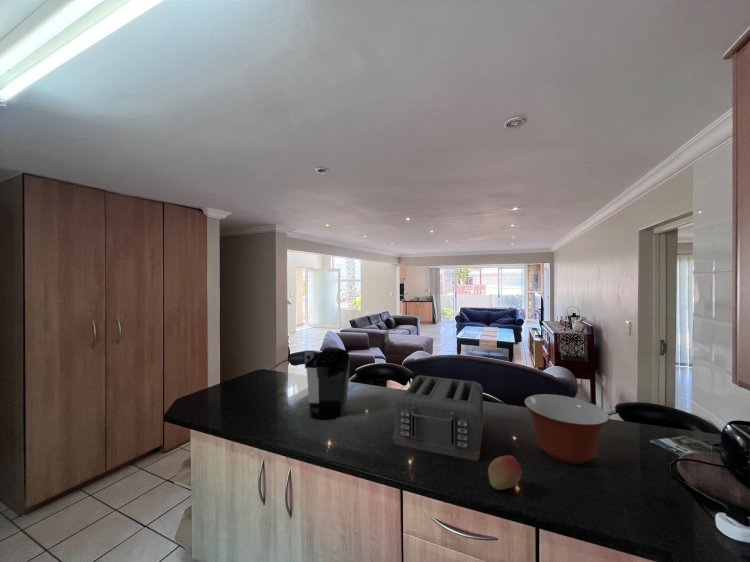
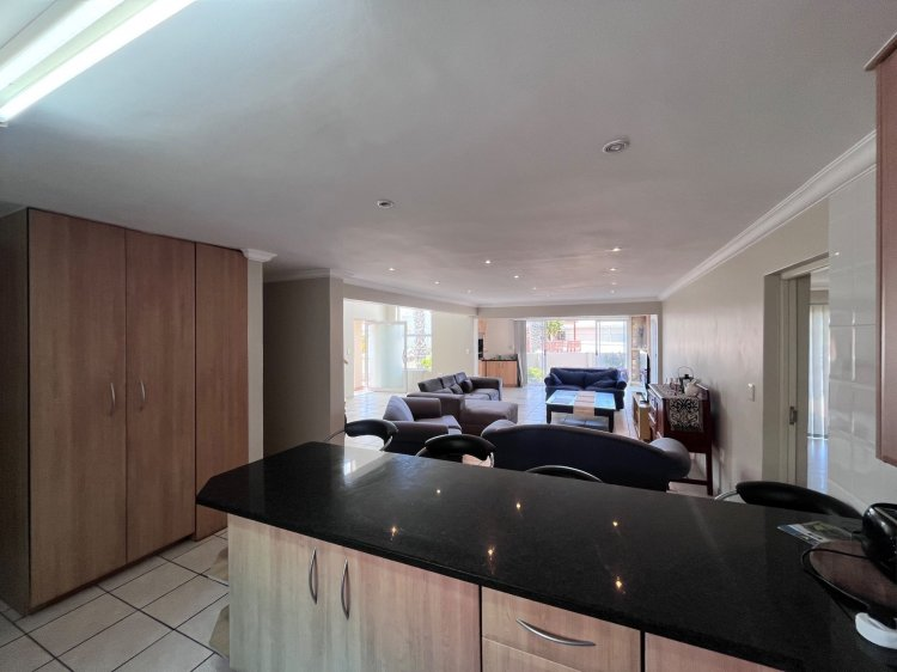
- mixing bowl [523,393,611,465]
- coffee maker [304,346,351,421]
- toaster [392,374,485,462]
- fruit [487,454,522,491]
